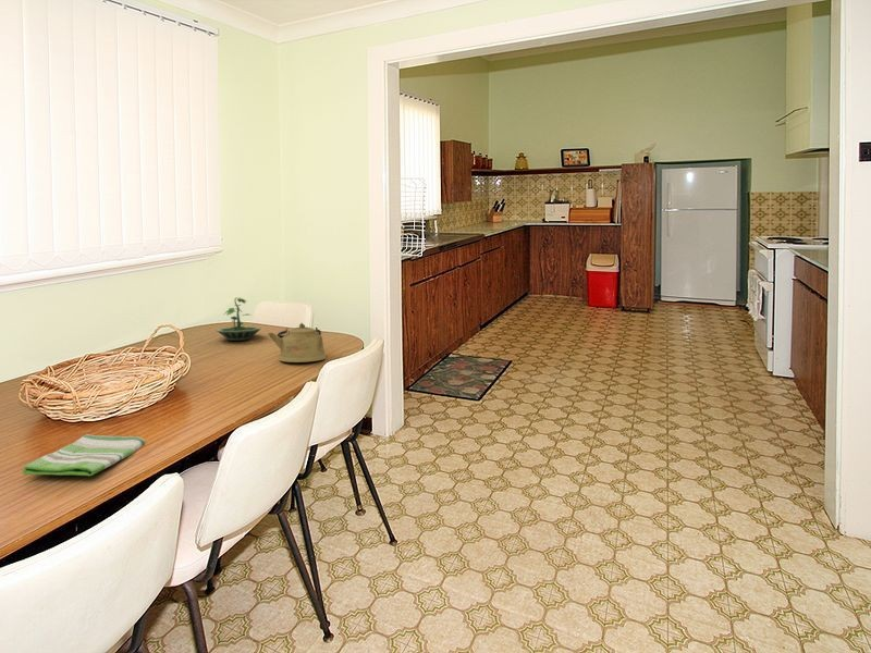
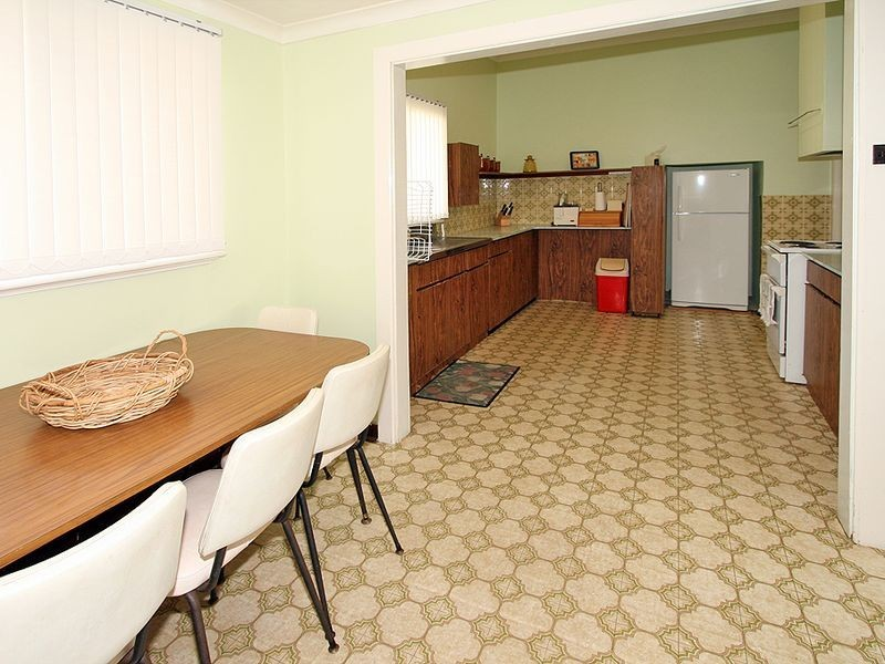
- terrarium [214,297,261,342]
- kettle [267,322,327,364]
- dish towel [22,433,146,477]
